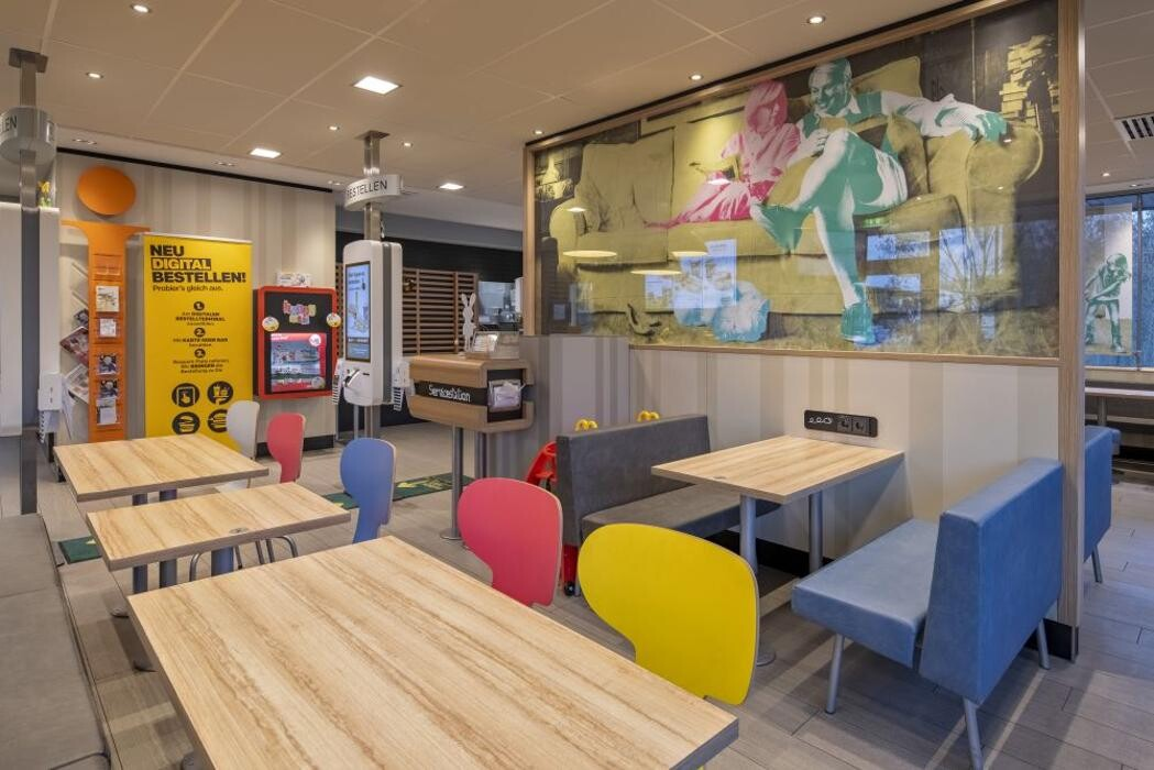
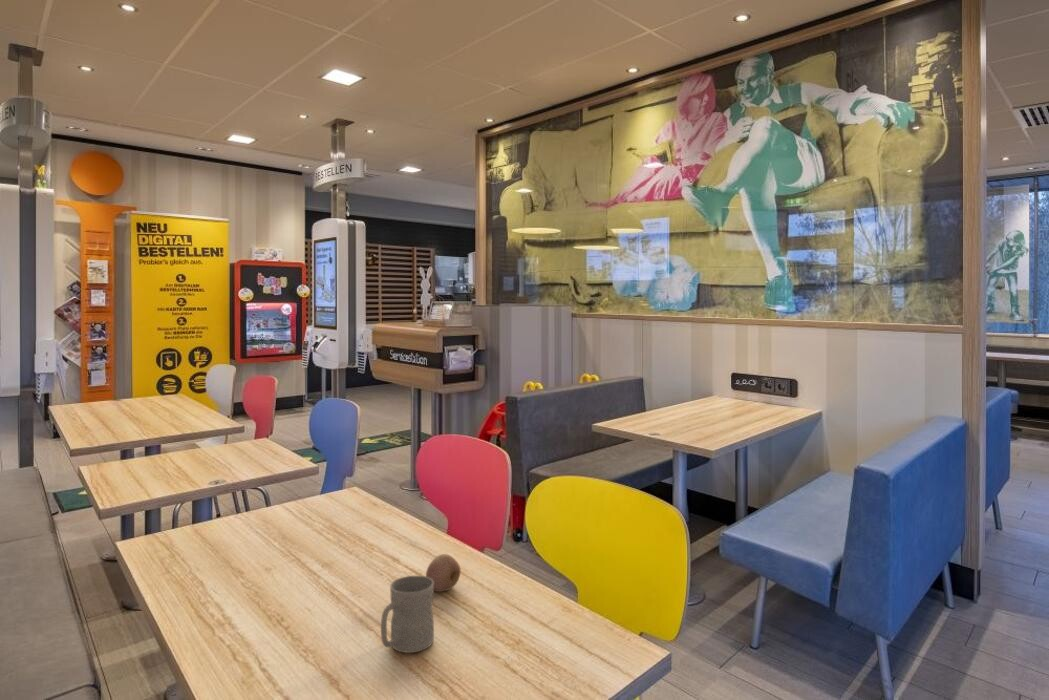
+ mug [380,575,435,654]
+ fruit [425,553,462,593]
